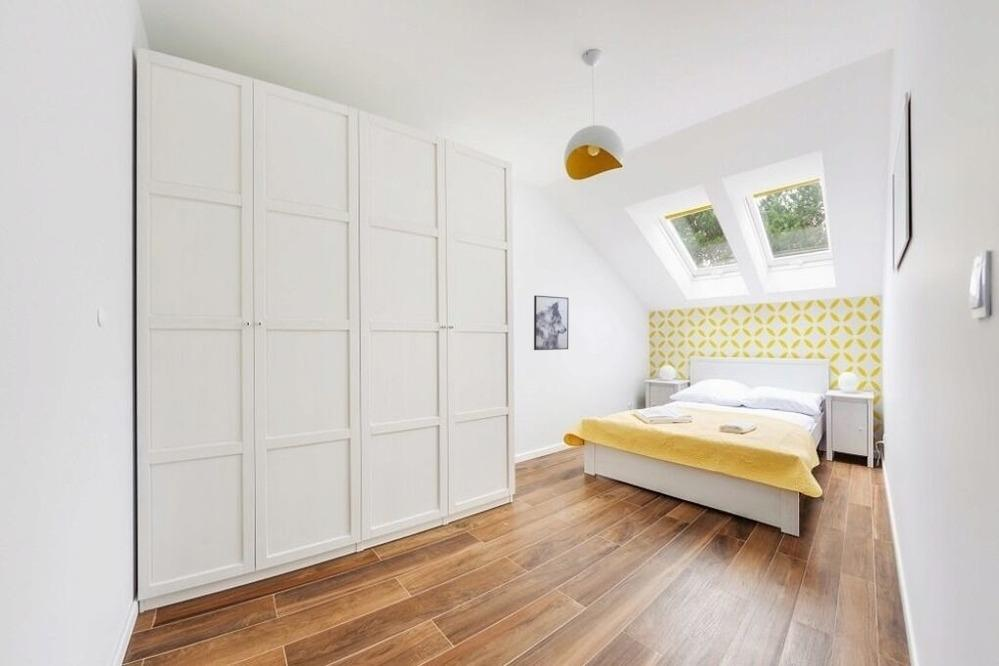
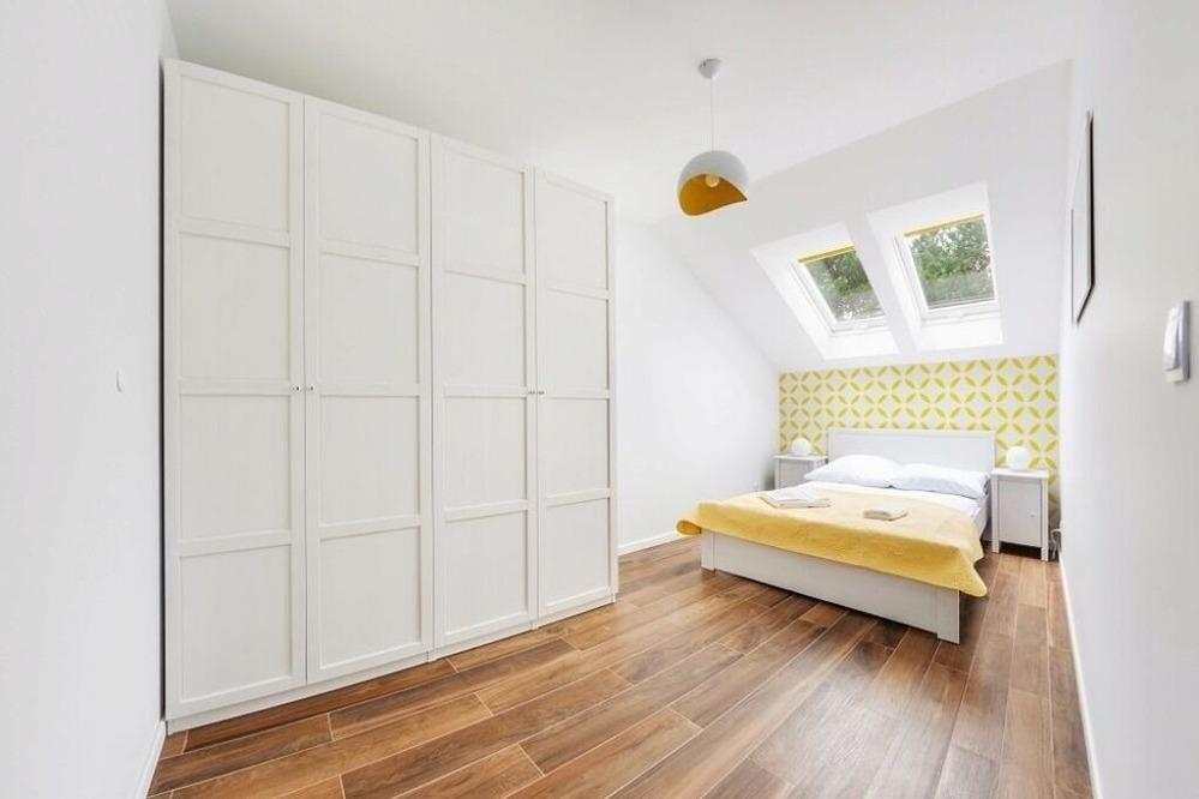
- wall art [533,295,569,351]
